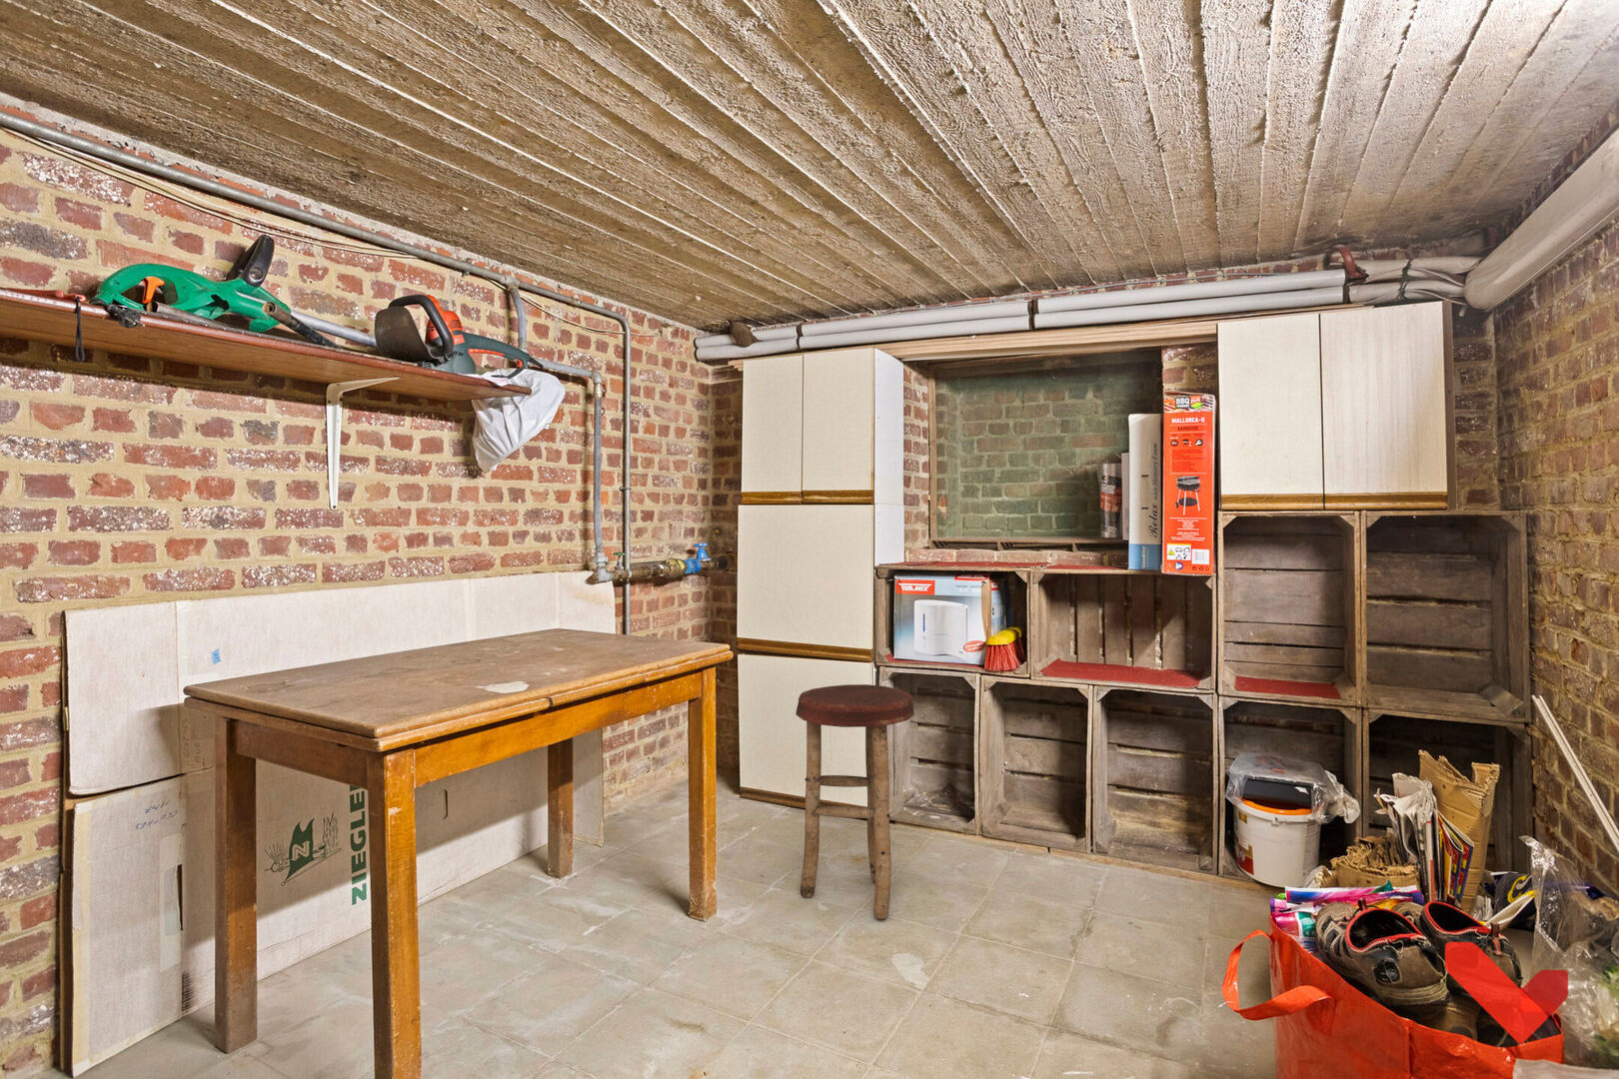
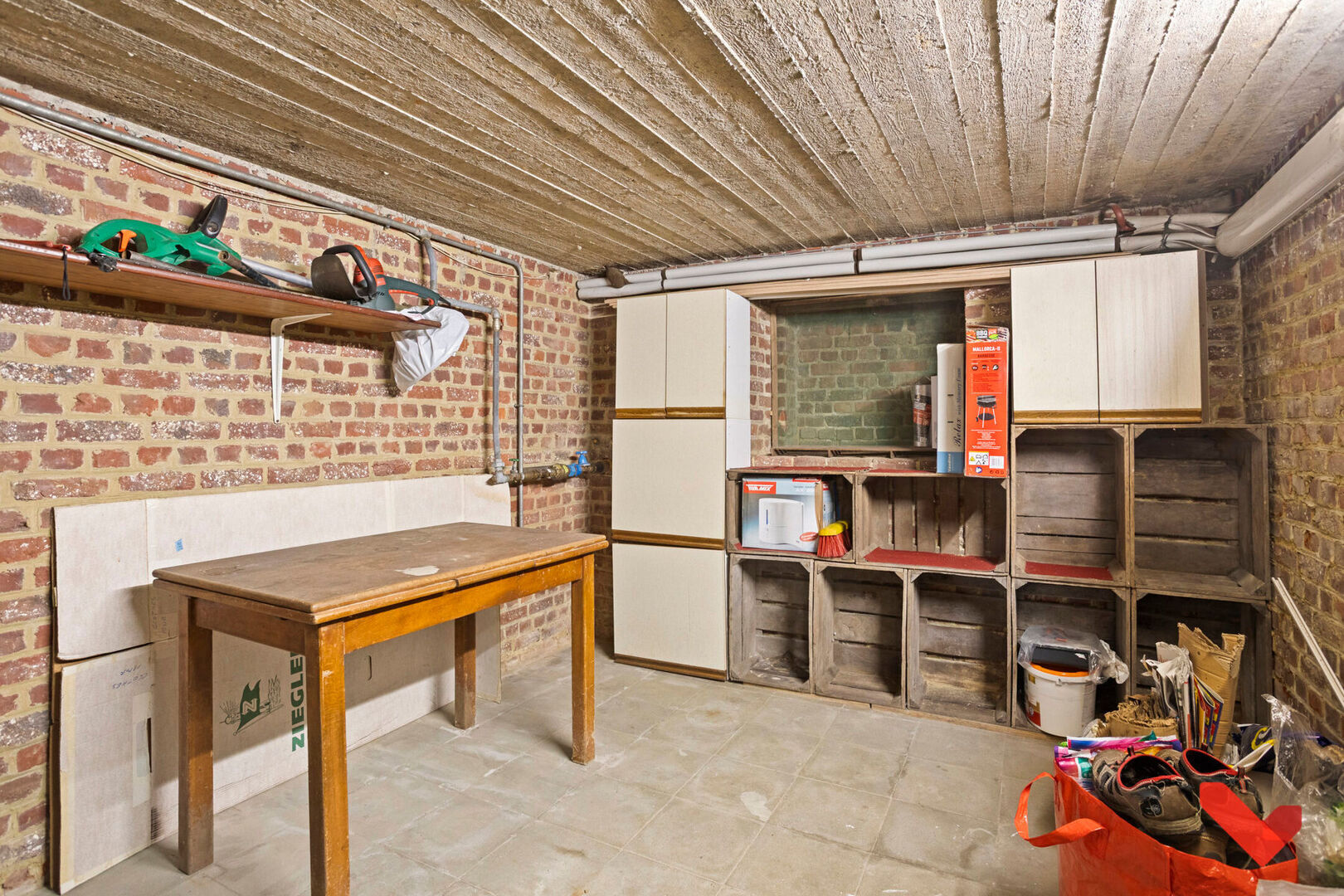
- stool [795,683,916,920]
